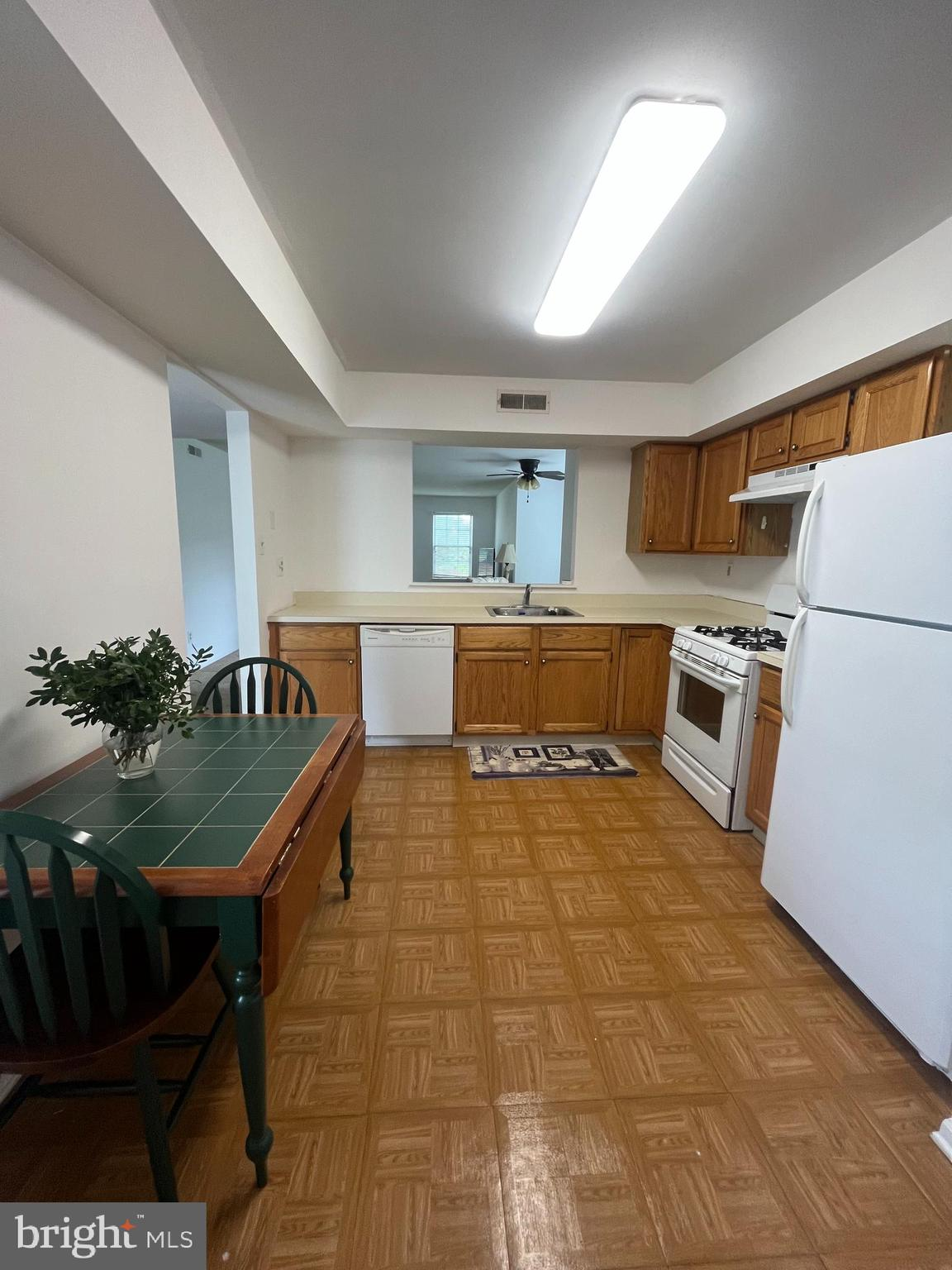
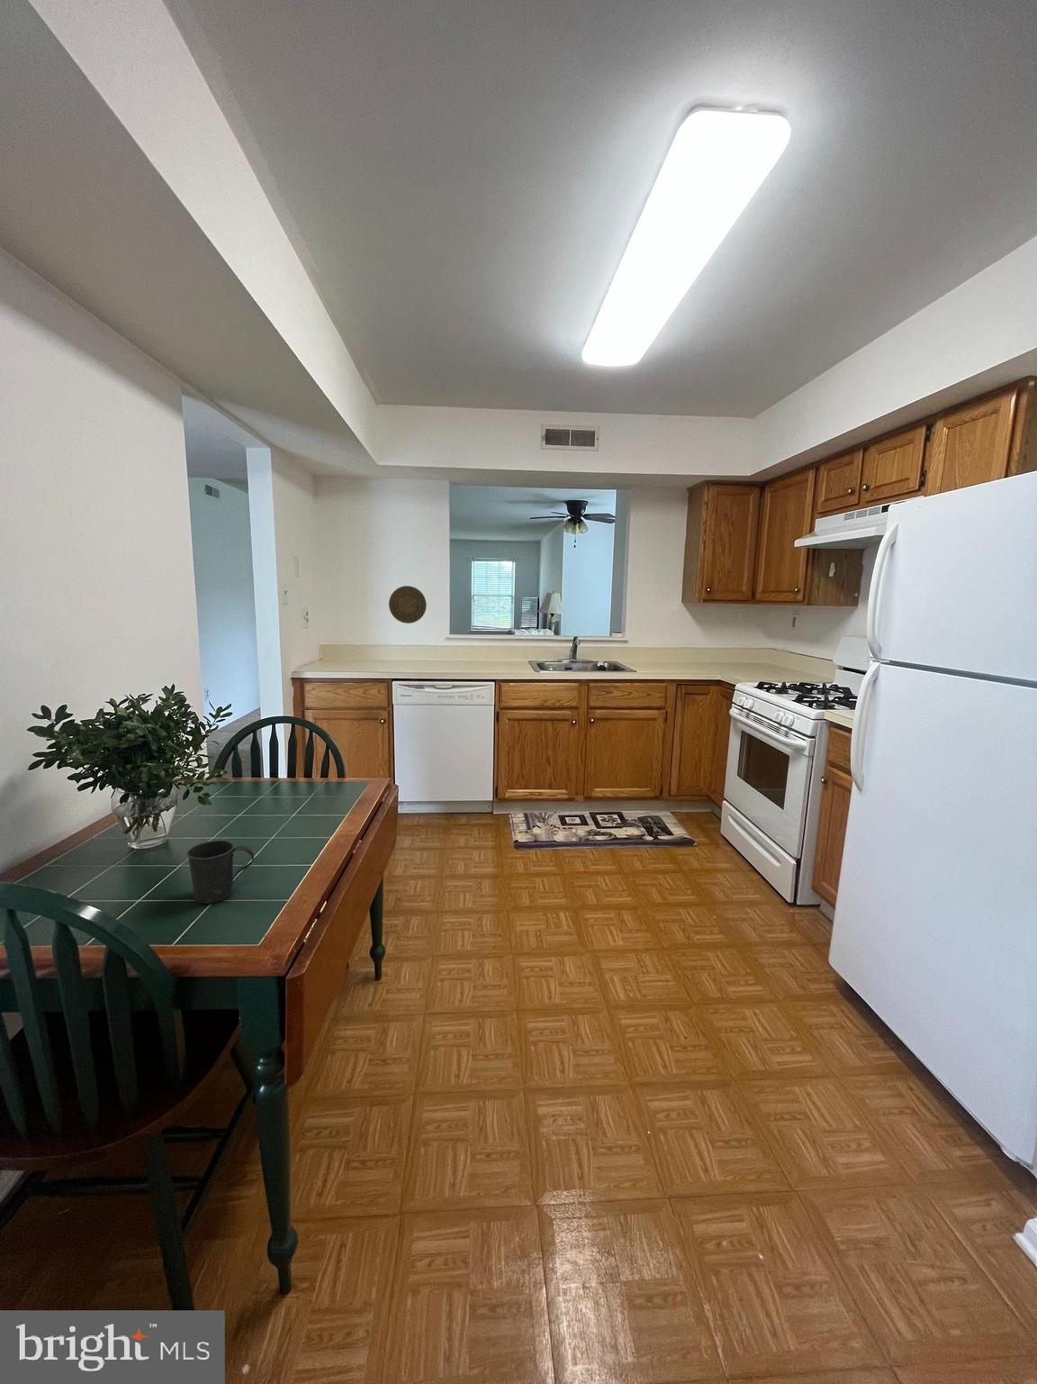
+ decorative plate [388,585,428,624]
+ mug [185,840,255,905]
